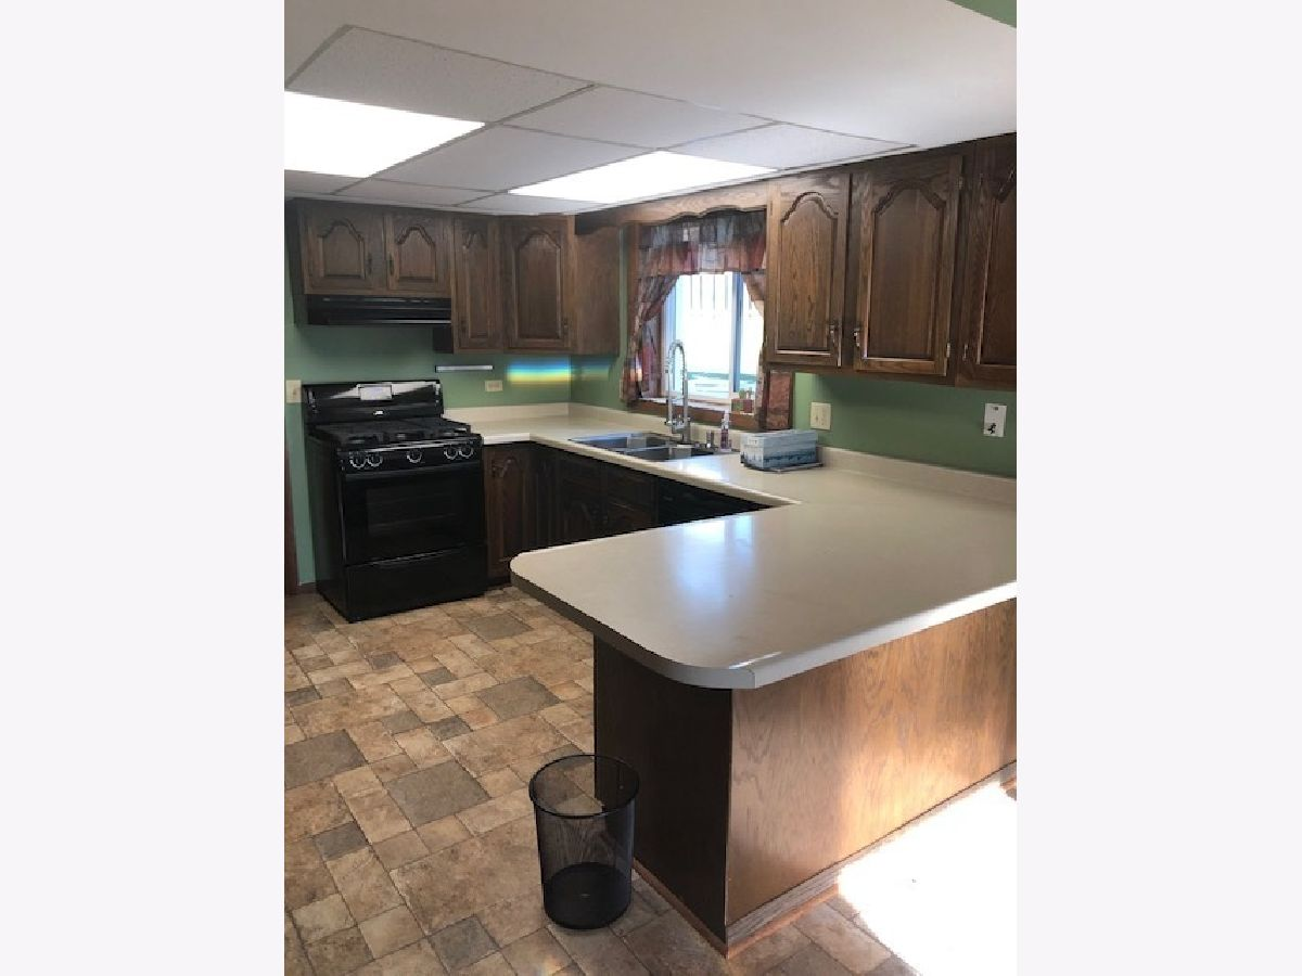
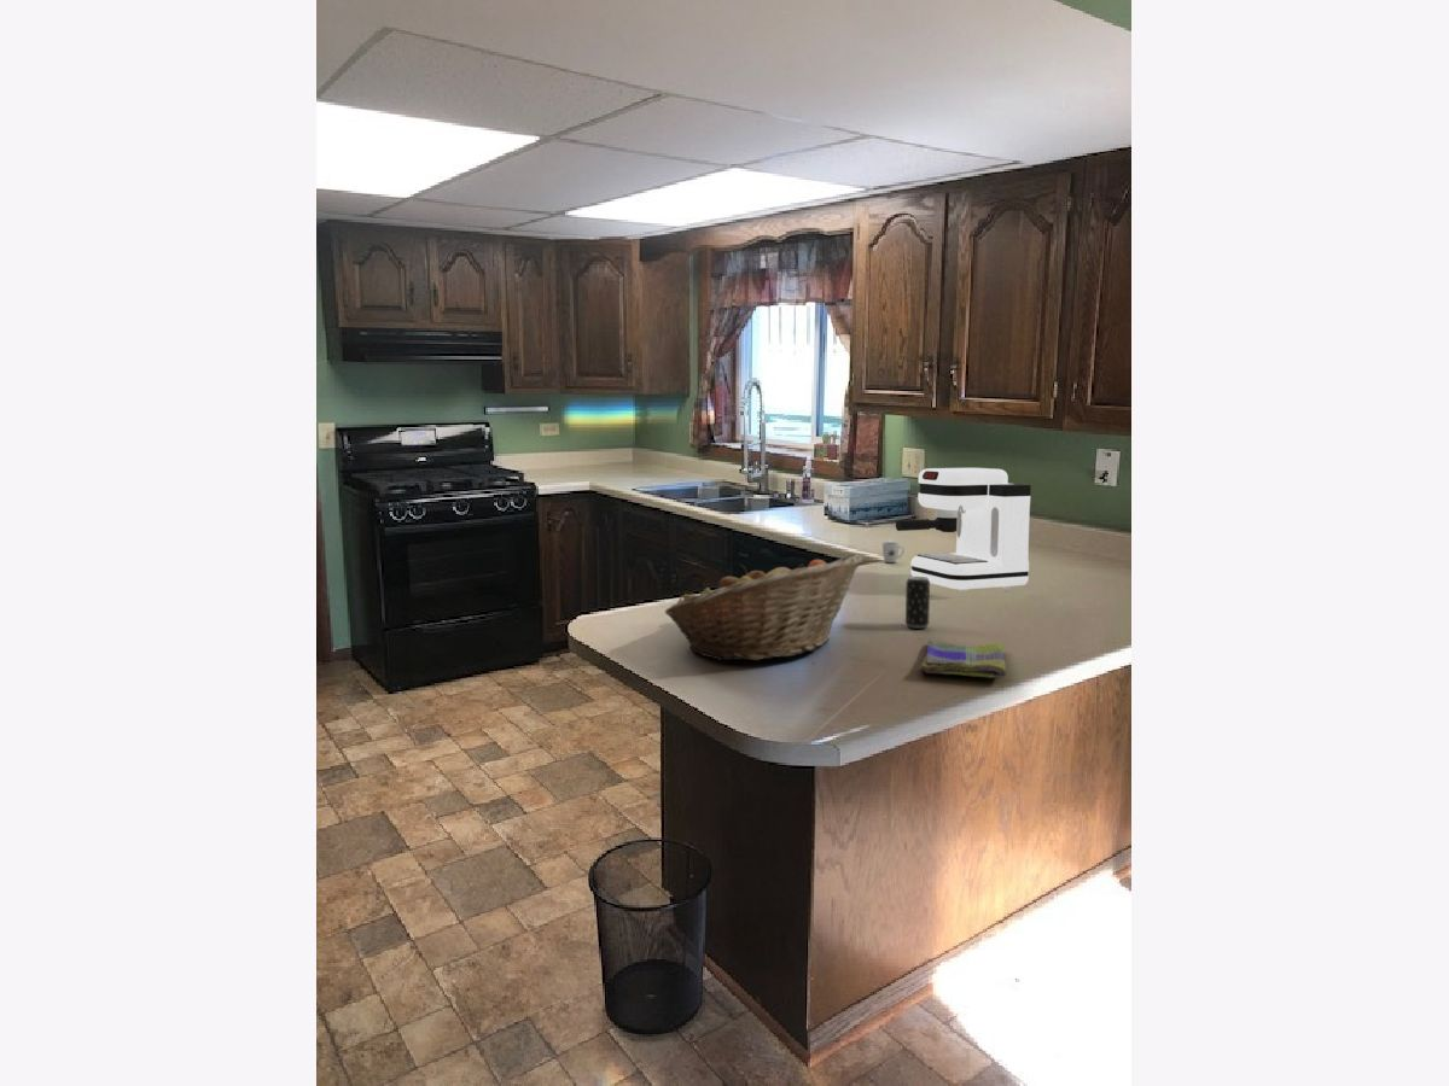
+ dish towel [918,640,1007,679]
+ fruit basket [664,553,863,661]
+ beverage can [904,576,931,630]
+ coffee maker [895,467,1032,594]
+ cup [881,537,906,564]
